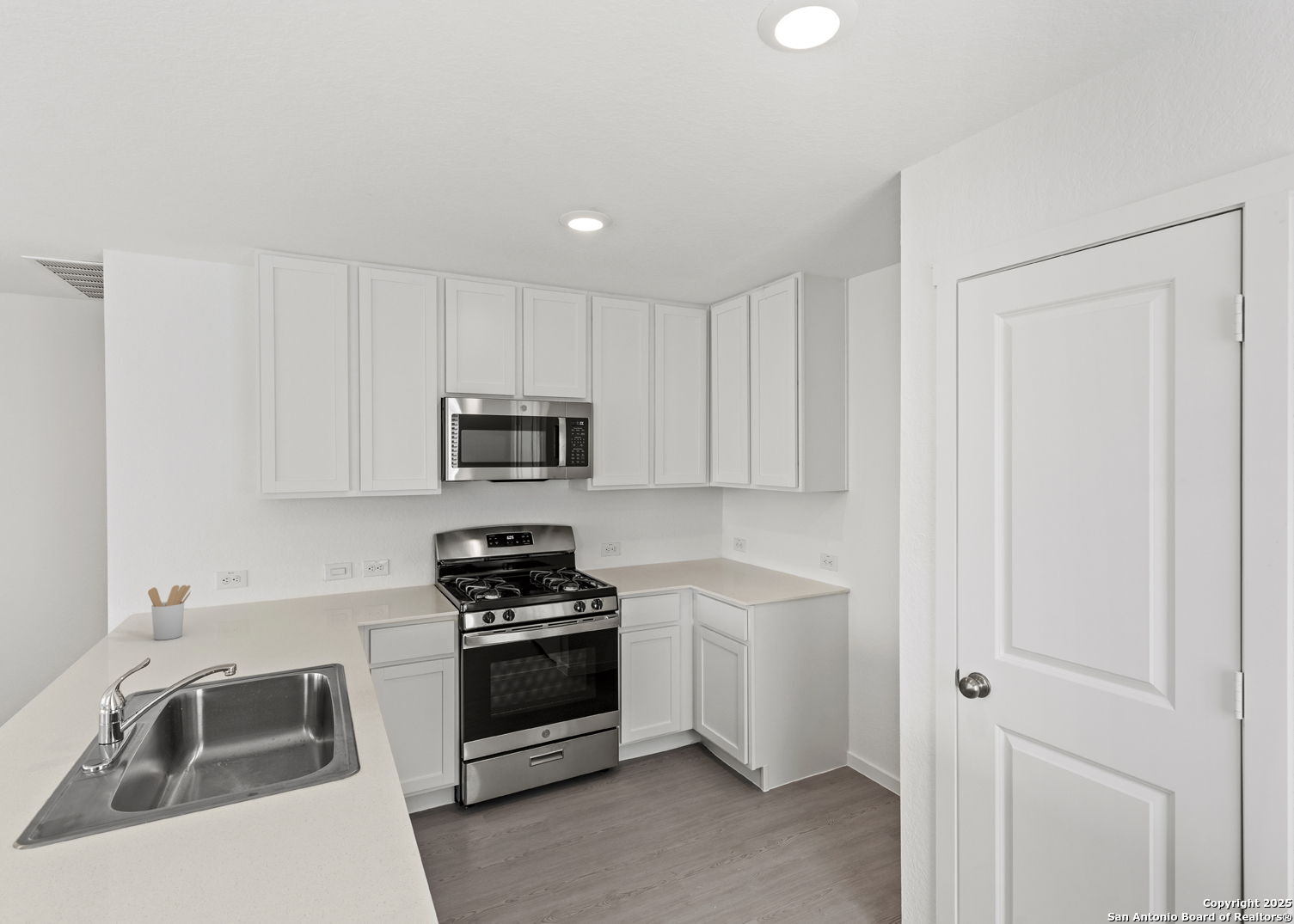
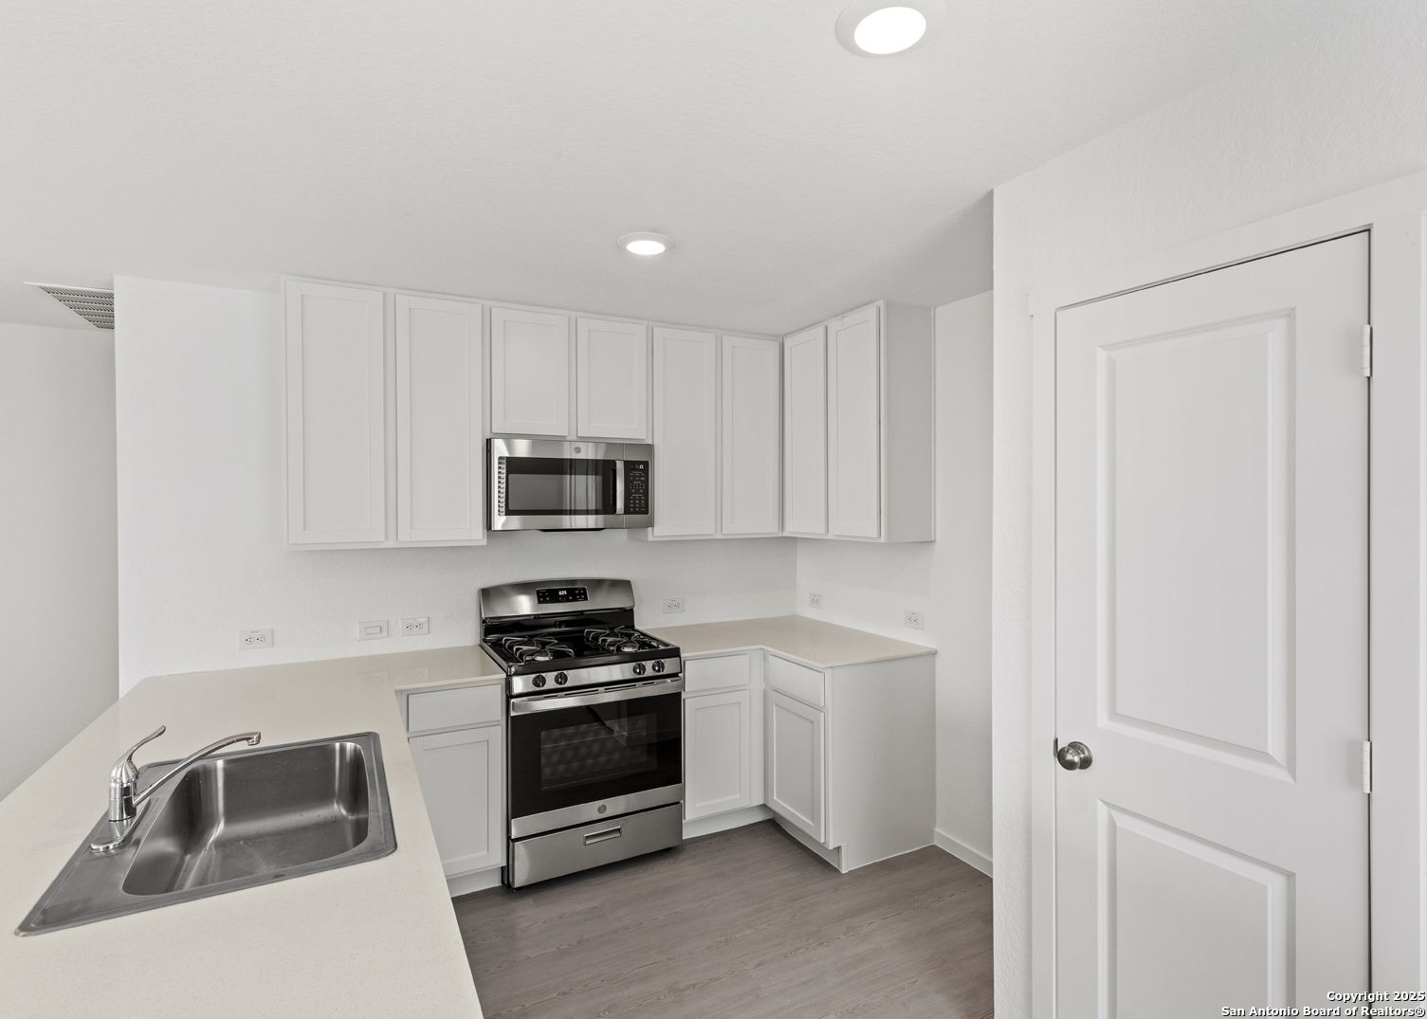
- utensil holder [147,584,191,641]
